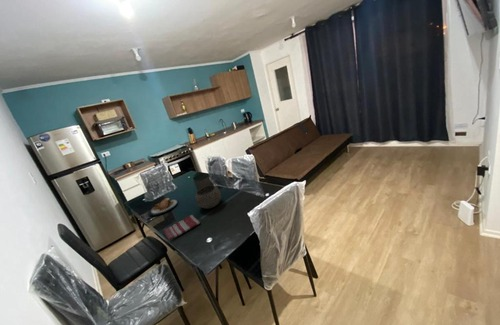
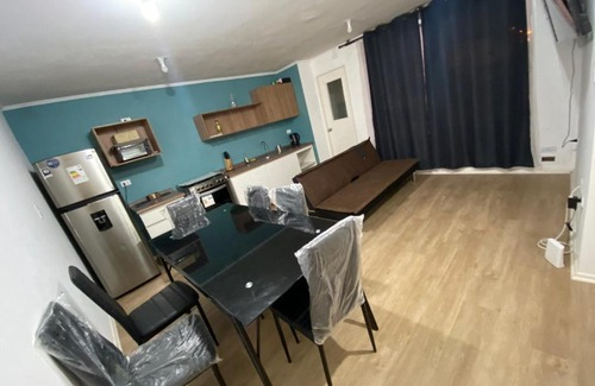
- plate [147,197,179,217]
- bowl [194,184,222,210]
- dish towel [162,214,202,242]
